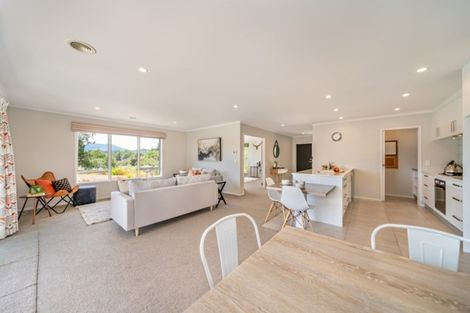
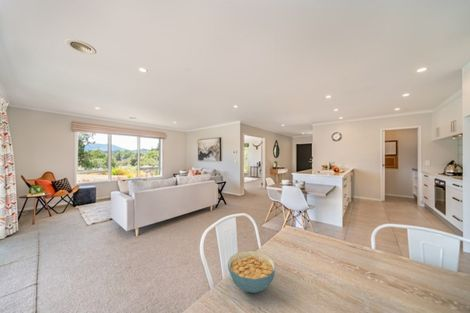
+ cereal bowl [227,250,276,294]
